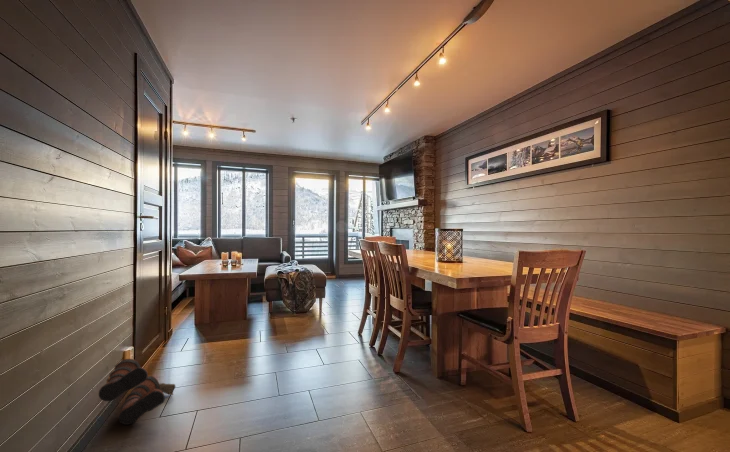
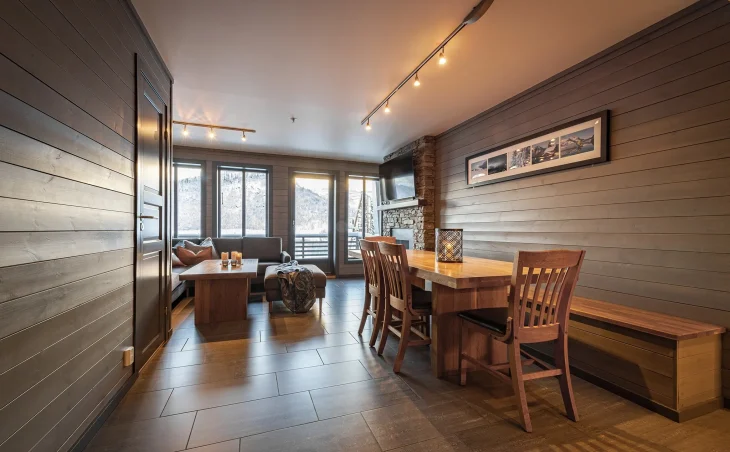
- boots [98,358,176,426]
